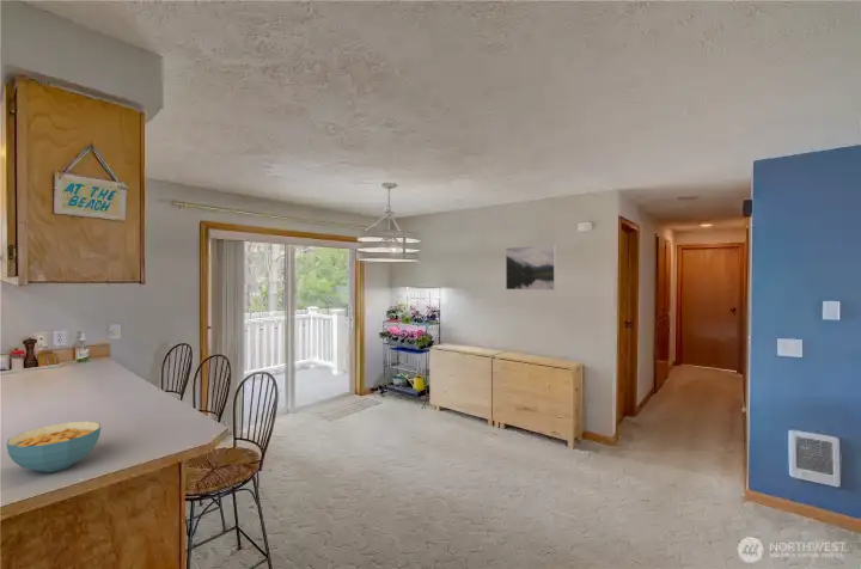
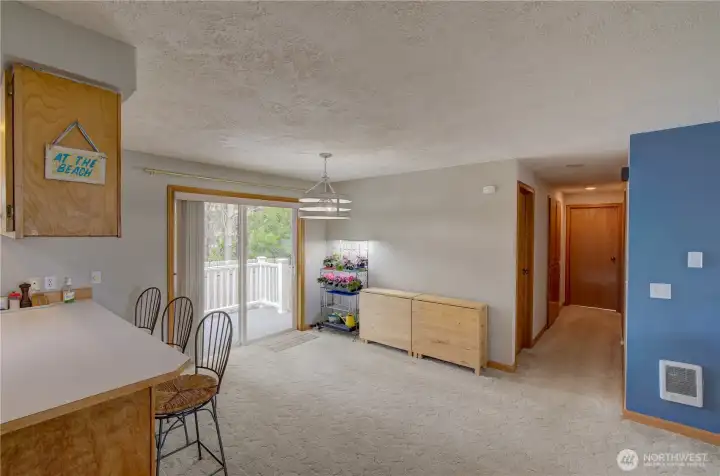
- cereal bowl [6,420,102,473]
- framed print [505,244,557,292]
